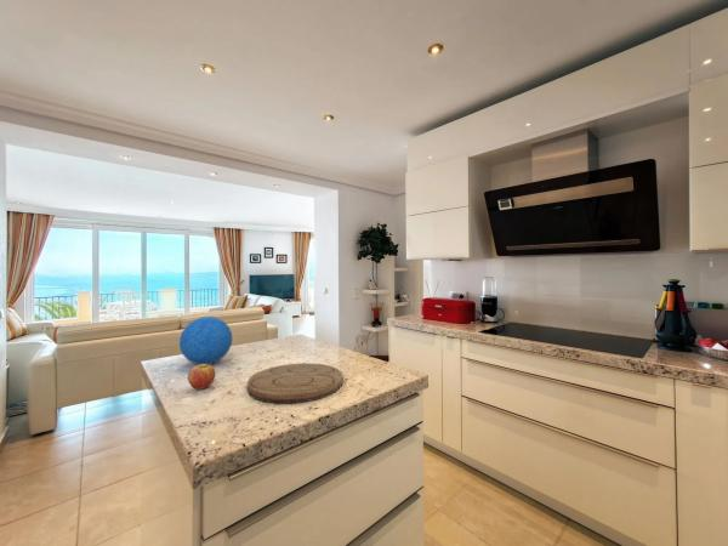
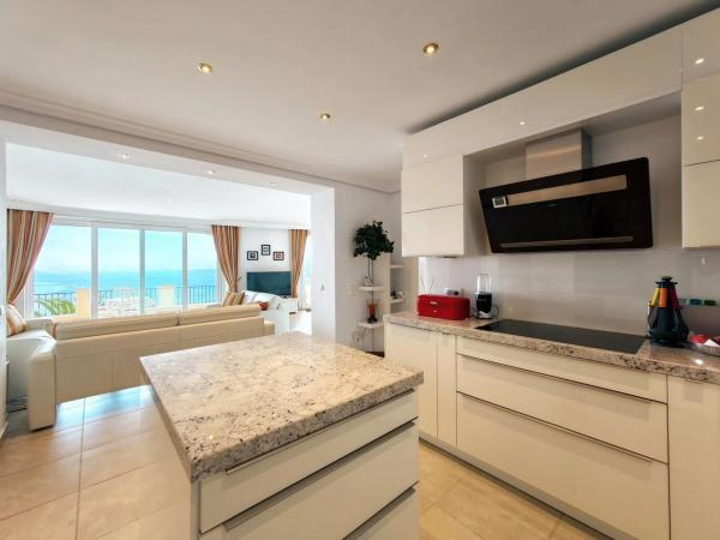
- cutting board [246,362,345,404]
- decorative ball [178,315,233,365]
- fruit [187,364,217,391]
